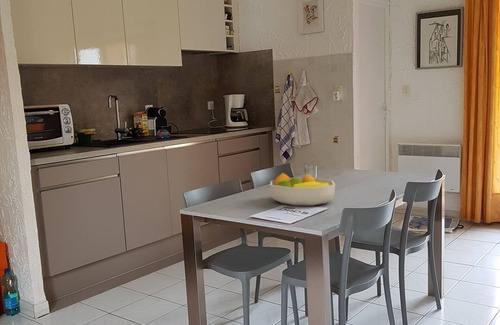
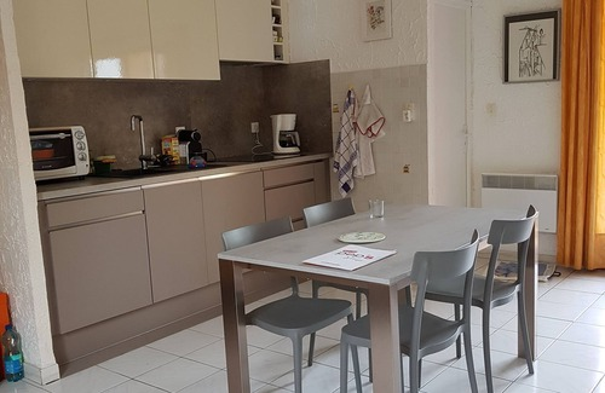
- fruit bowl [269,172,336,207]
